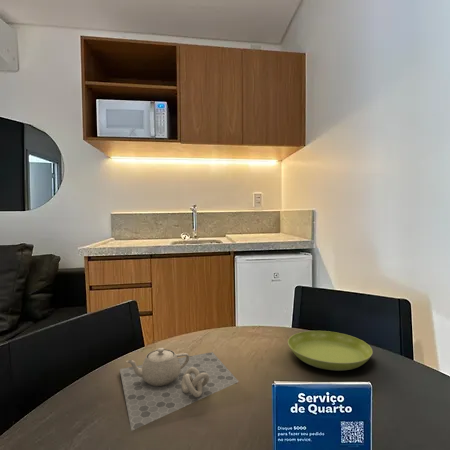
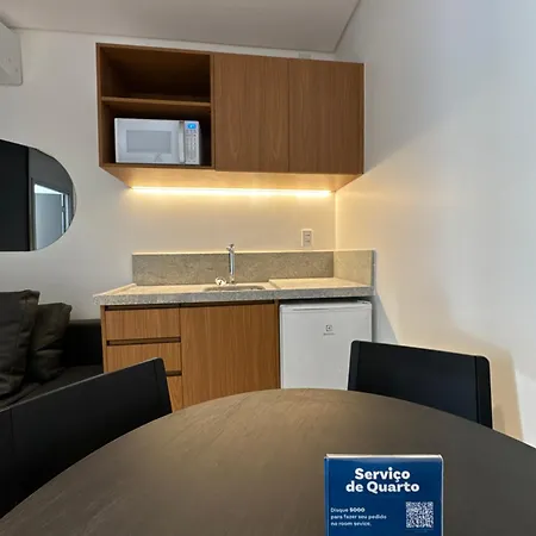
- teapot [119,347,240,432]
- saucer [287,330,374,372]
